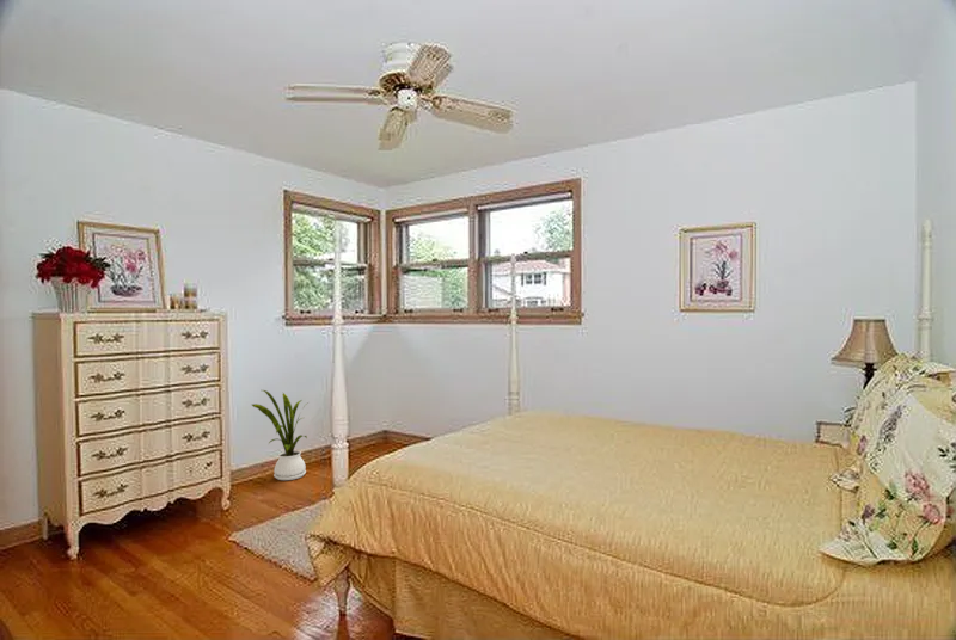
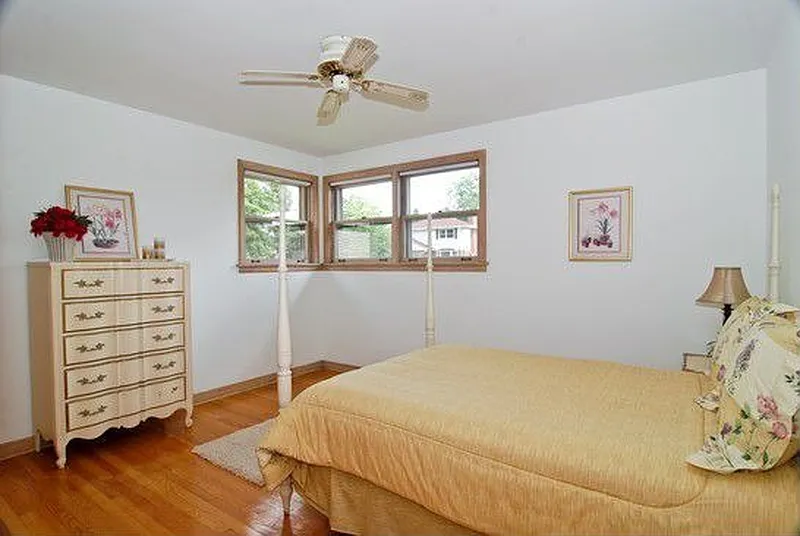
- house plant [251,389,310,481]
